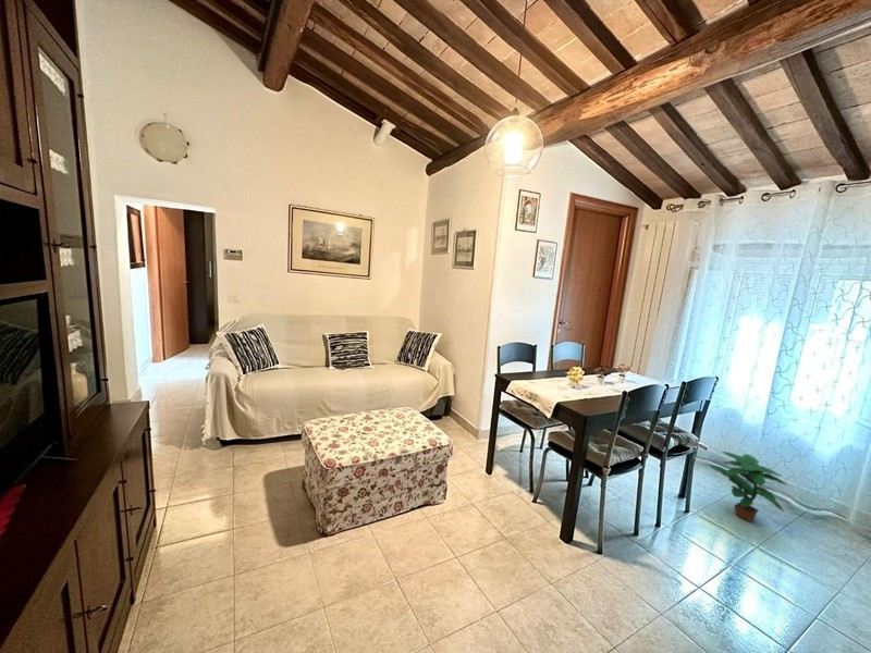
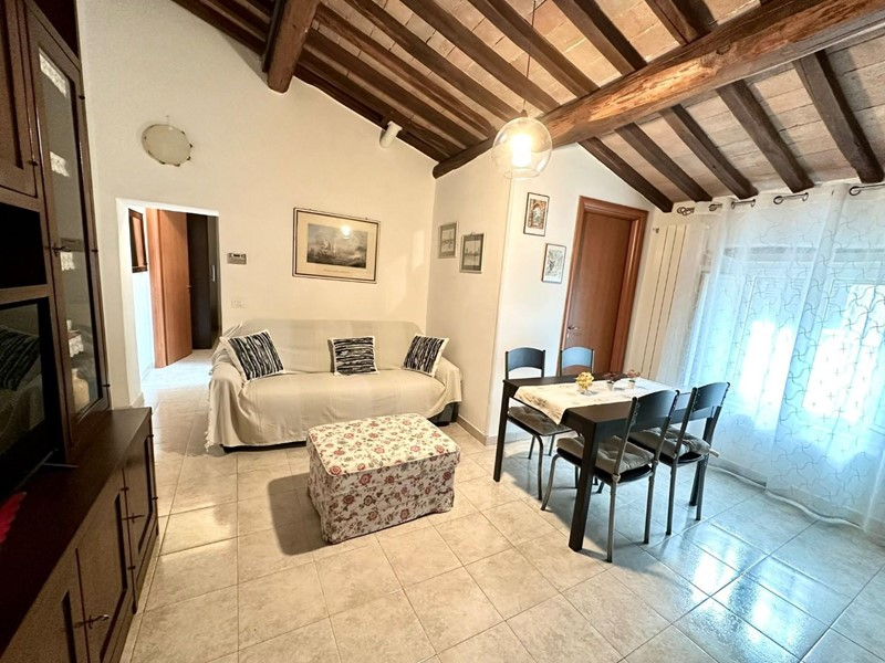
- potted plant [709,451,789,522]
